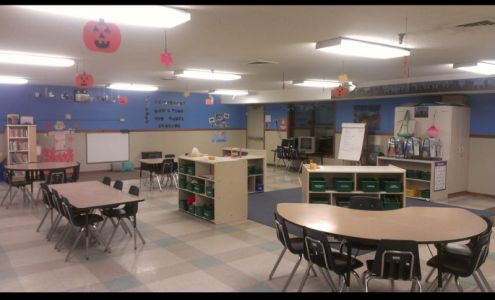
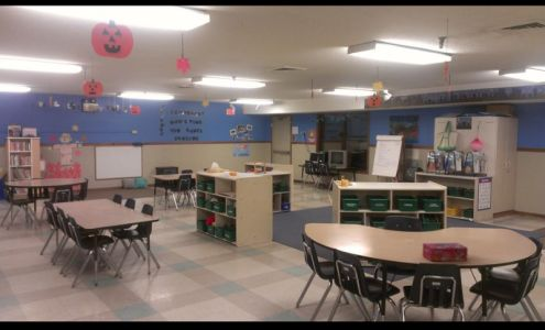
+ tissue box [422,242,469,262]
